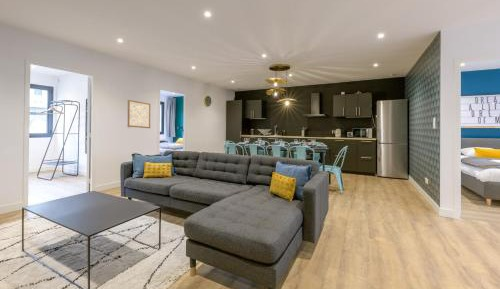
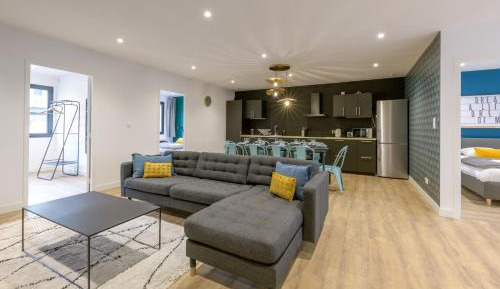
- wall art [127,99,151,129]
